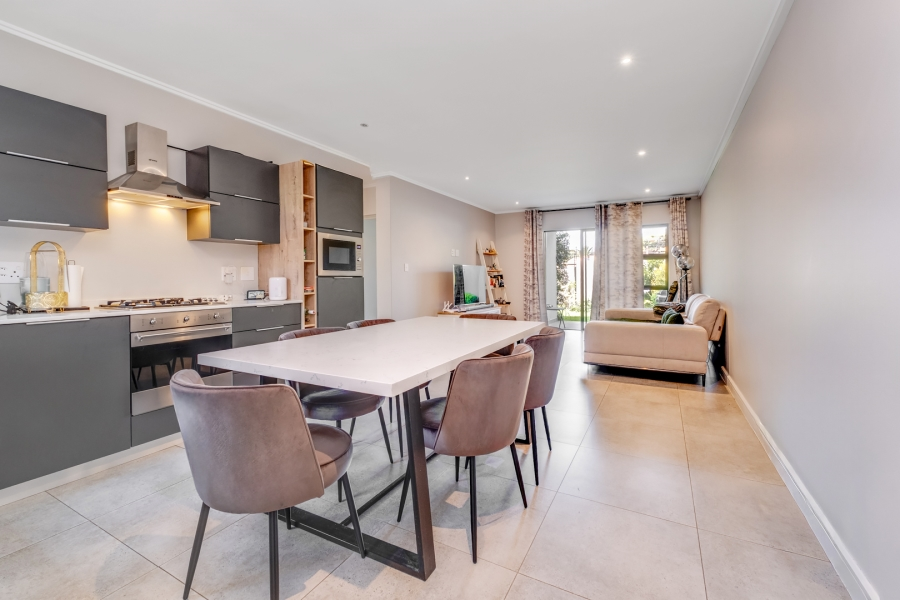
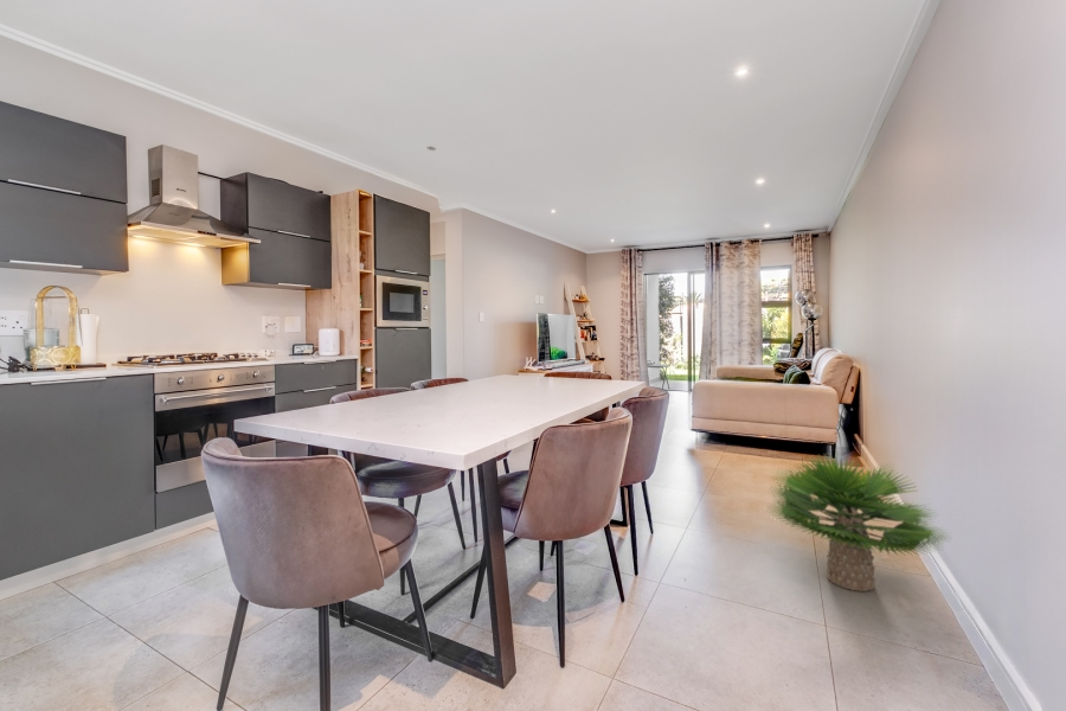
+ potted plant [766,453,952,592]
